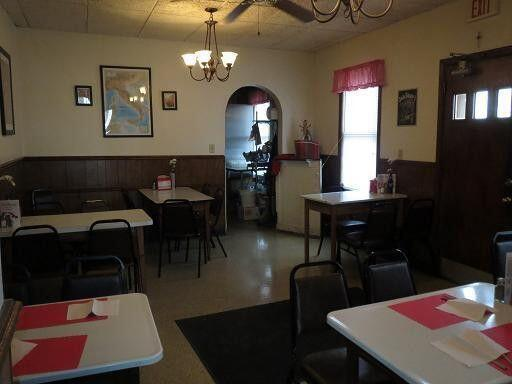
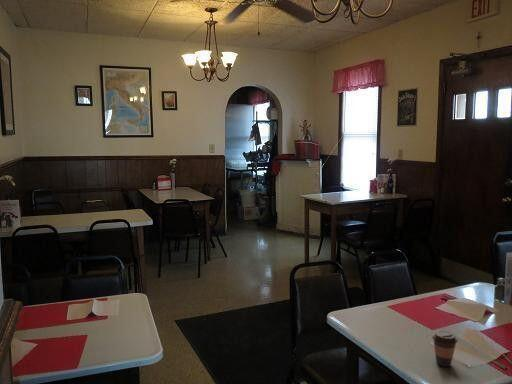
+ coffee cup [431,329,459,368]
